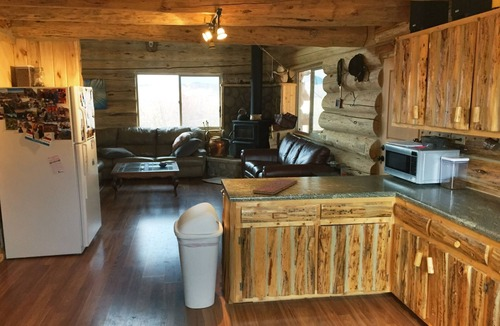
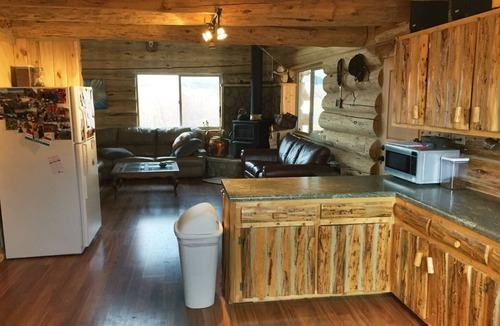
- chopping board [252,178,299,196]
